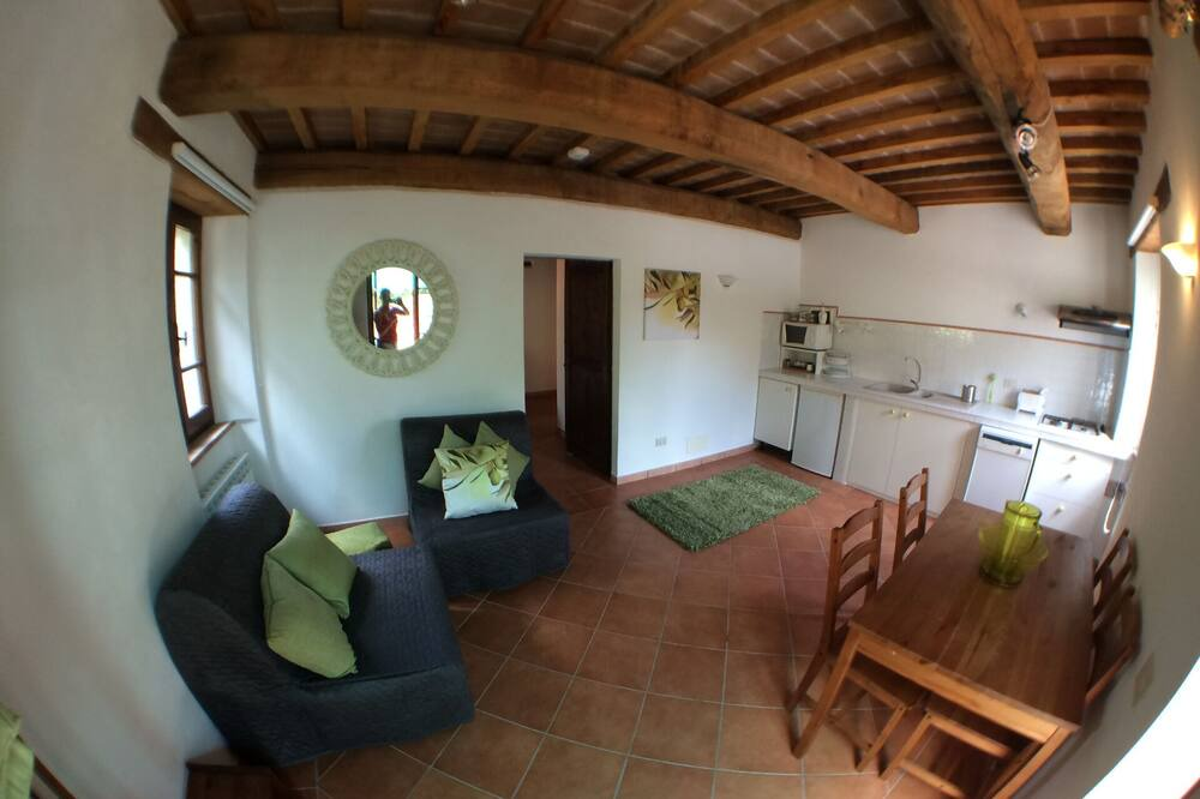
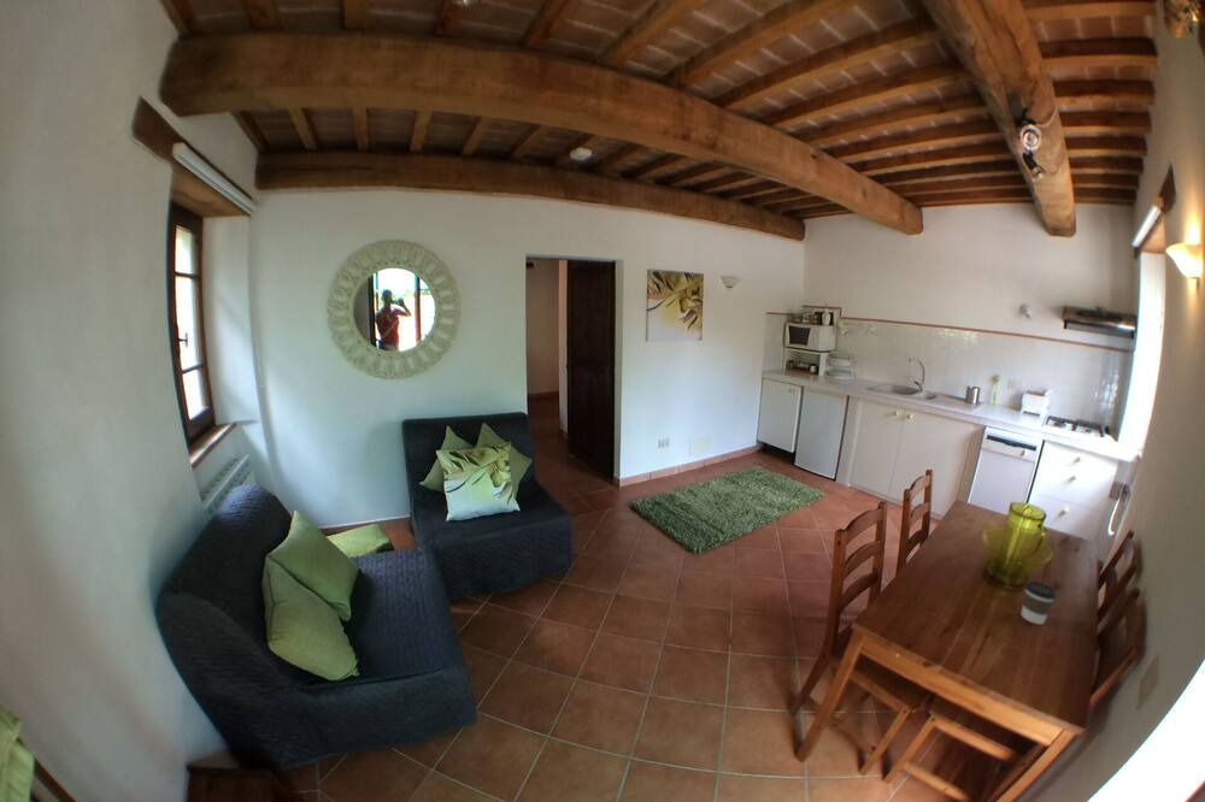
+ coffee cup [1019,580,1058,625]
